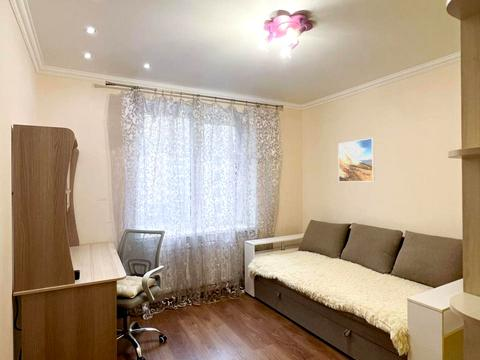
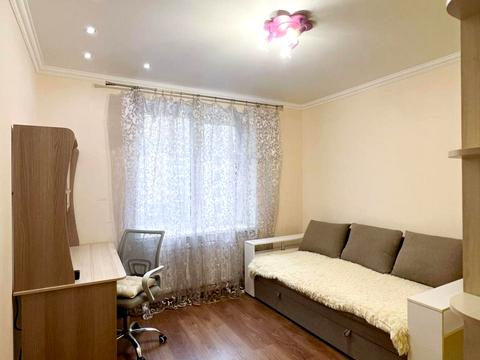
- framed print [337,137,376,183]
